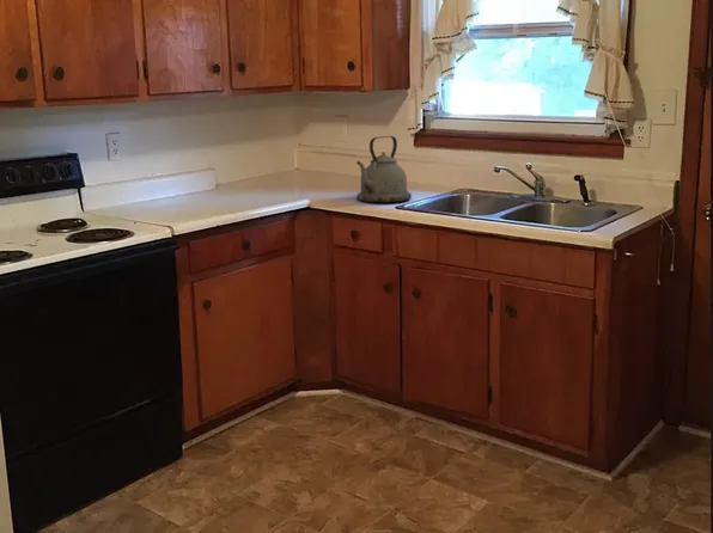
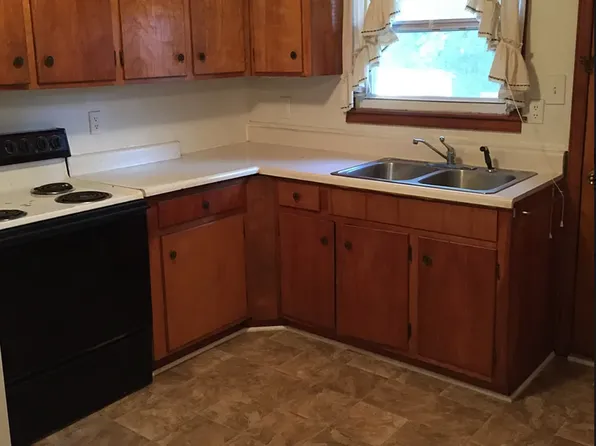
- kettle [355,135,413,203]
